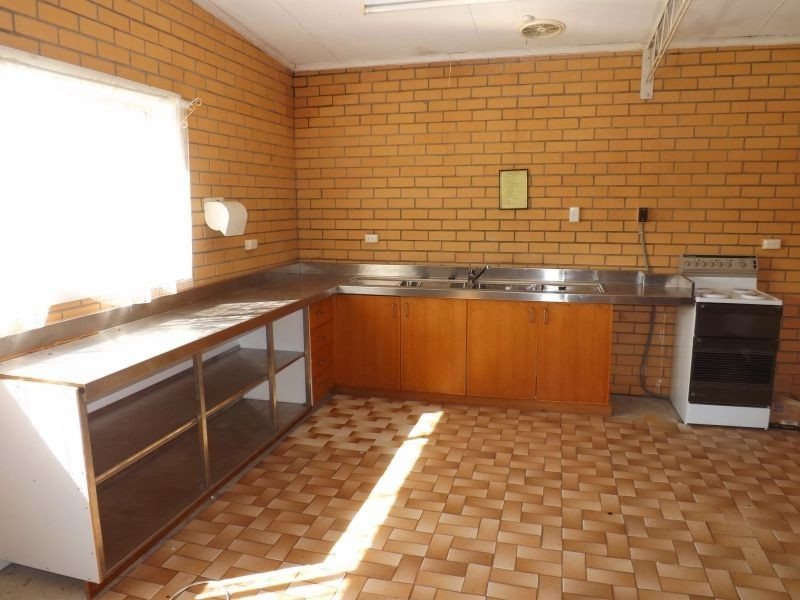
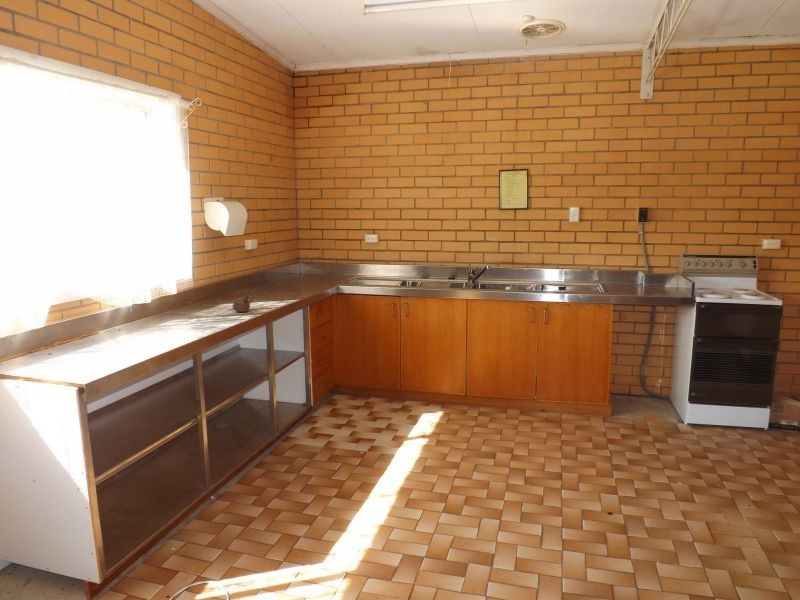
+ cup [232,295,254,313]
